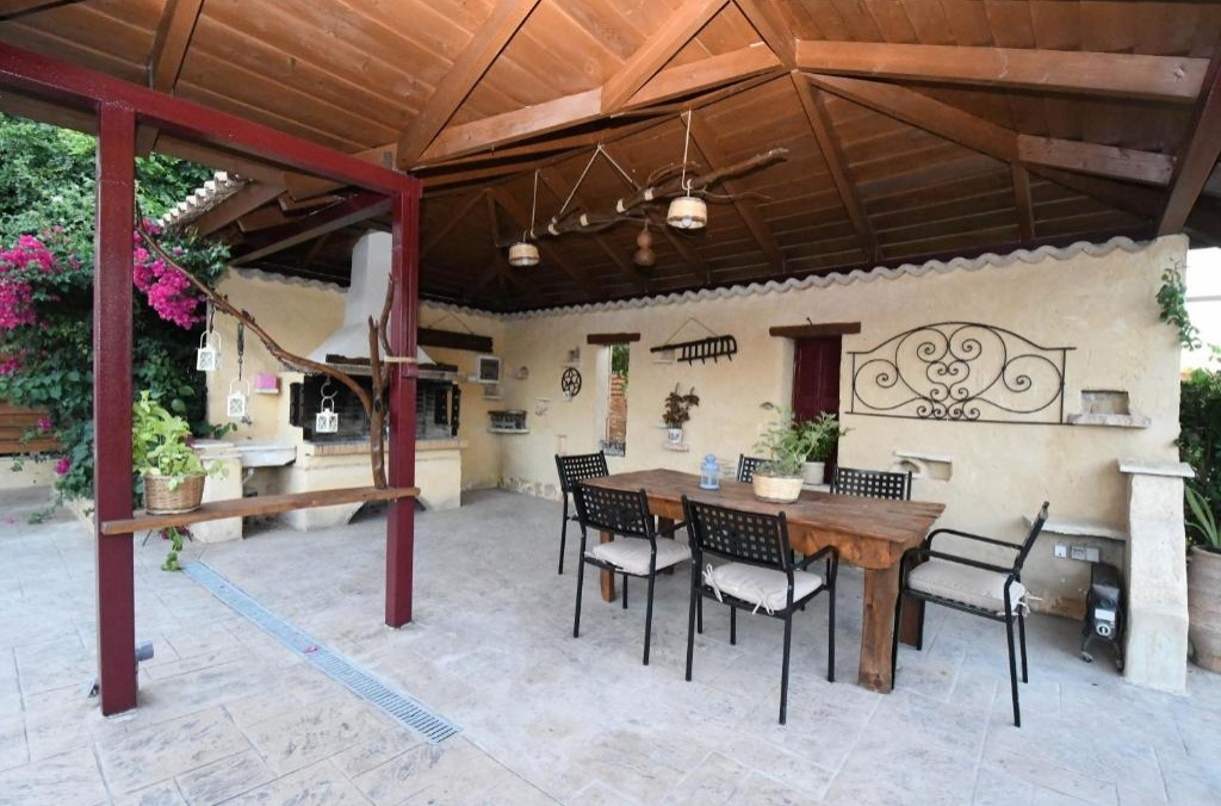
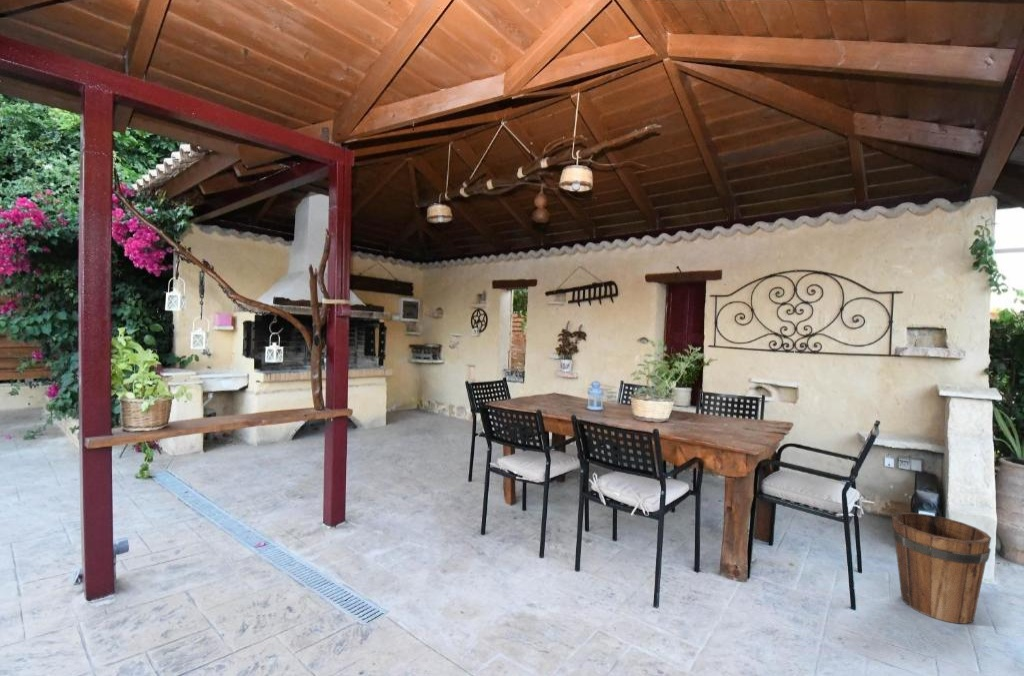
+ bucket [891,512,992,625]
